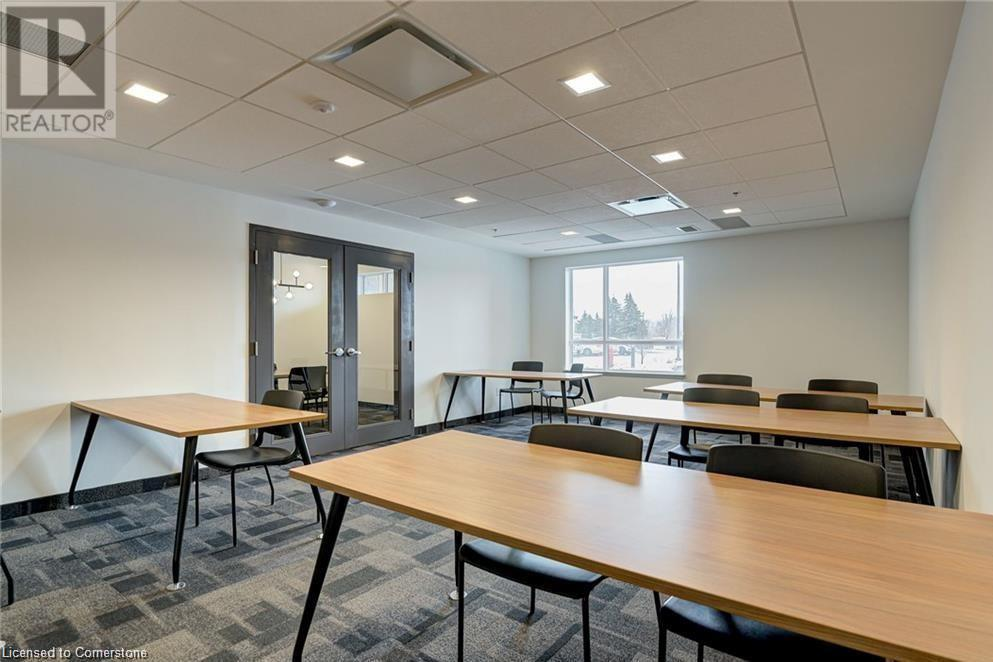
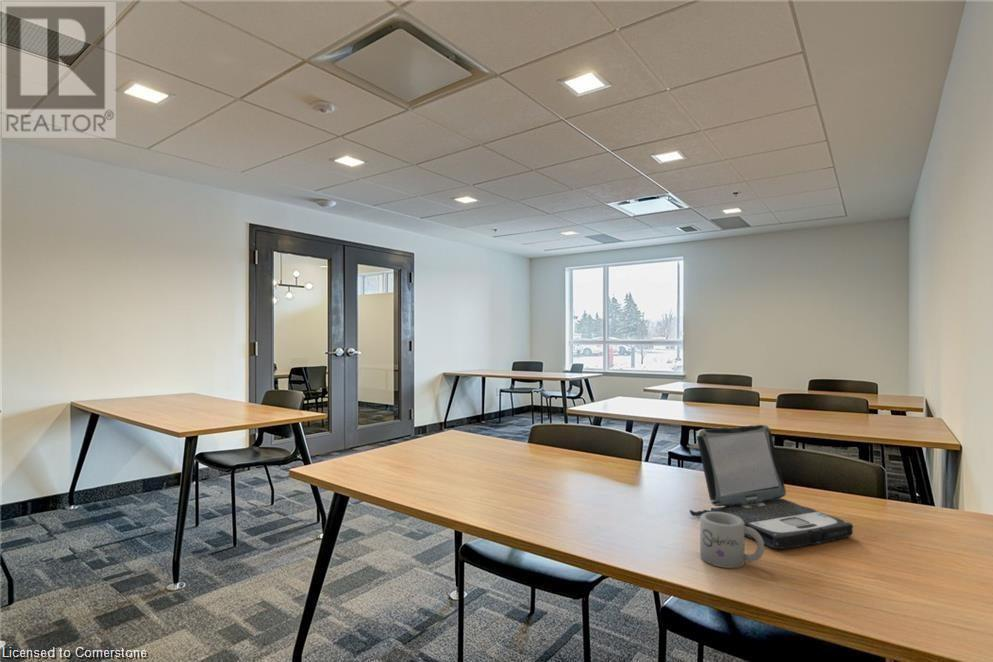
+ mug [699,512,765,569]
+ laptop [689,424,854,550]
